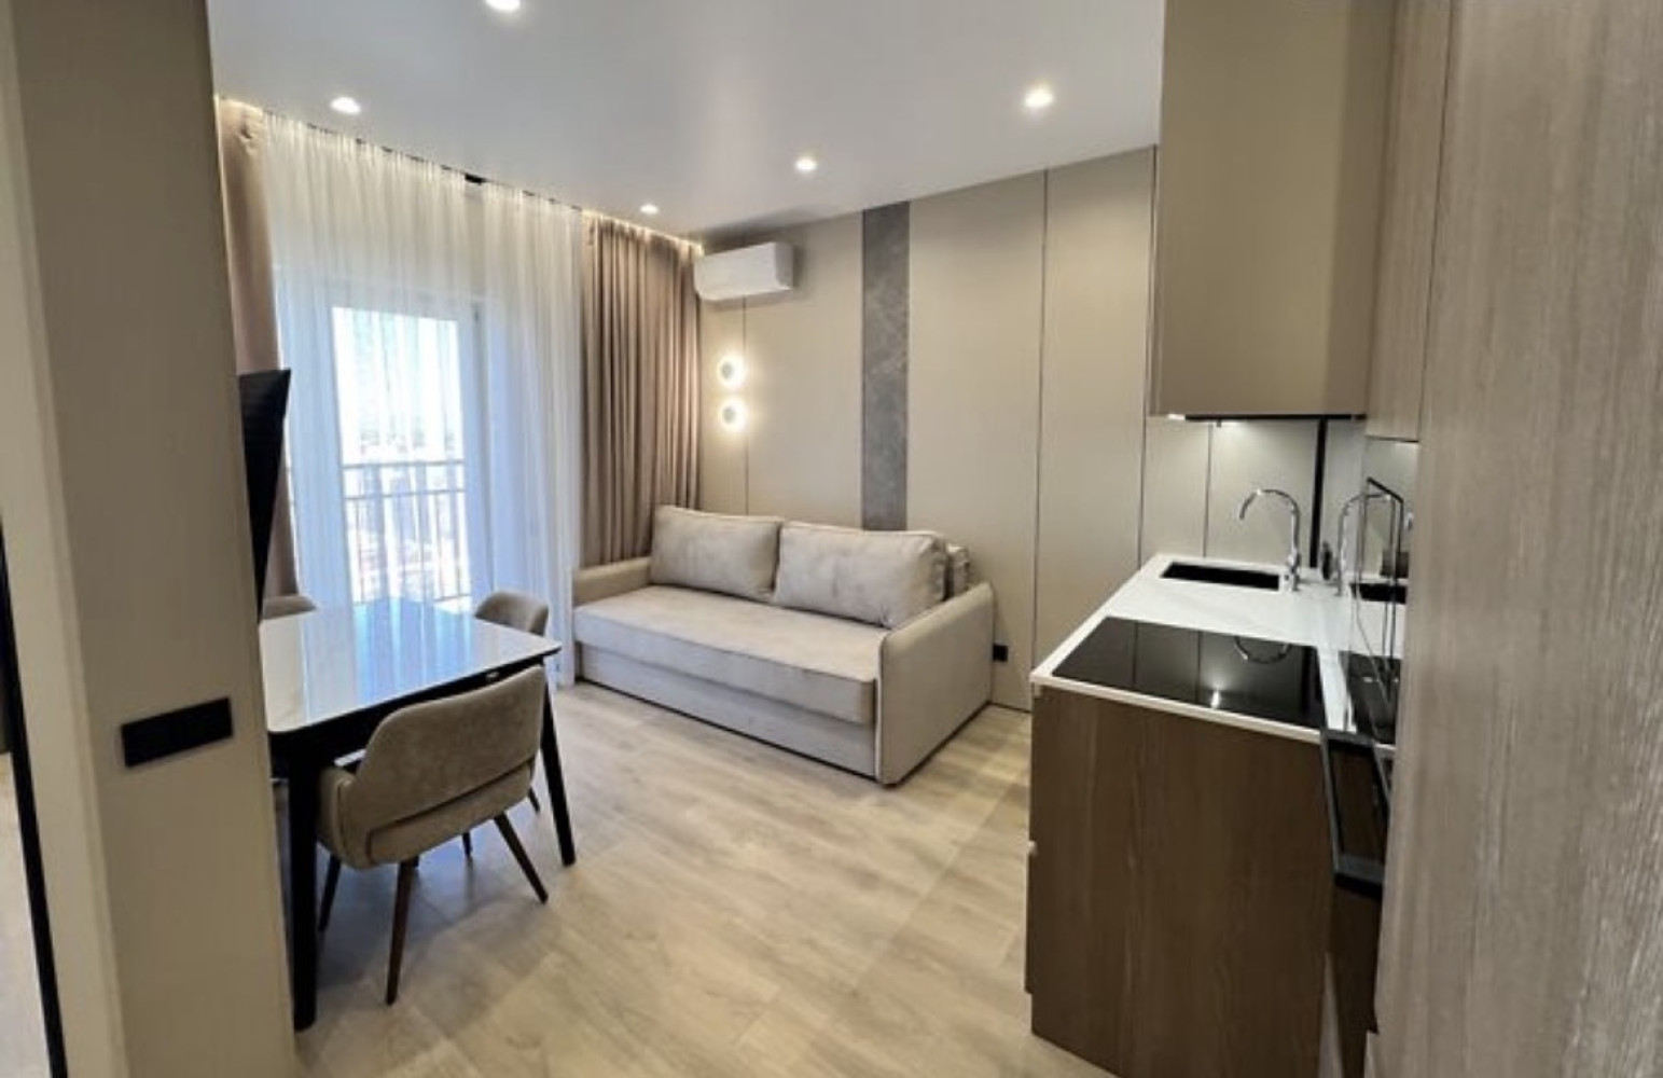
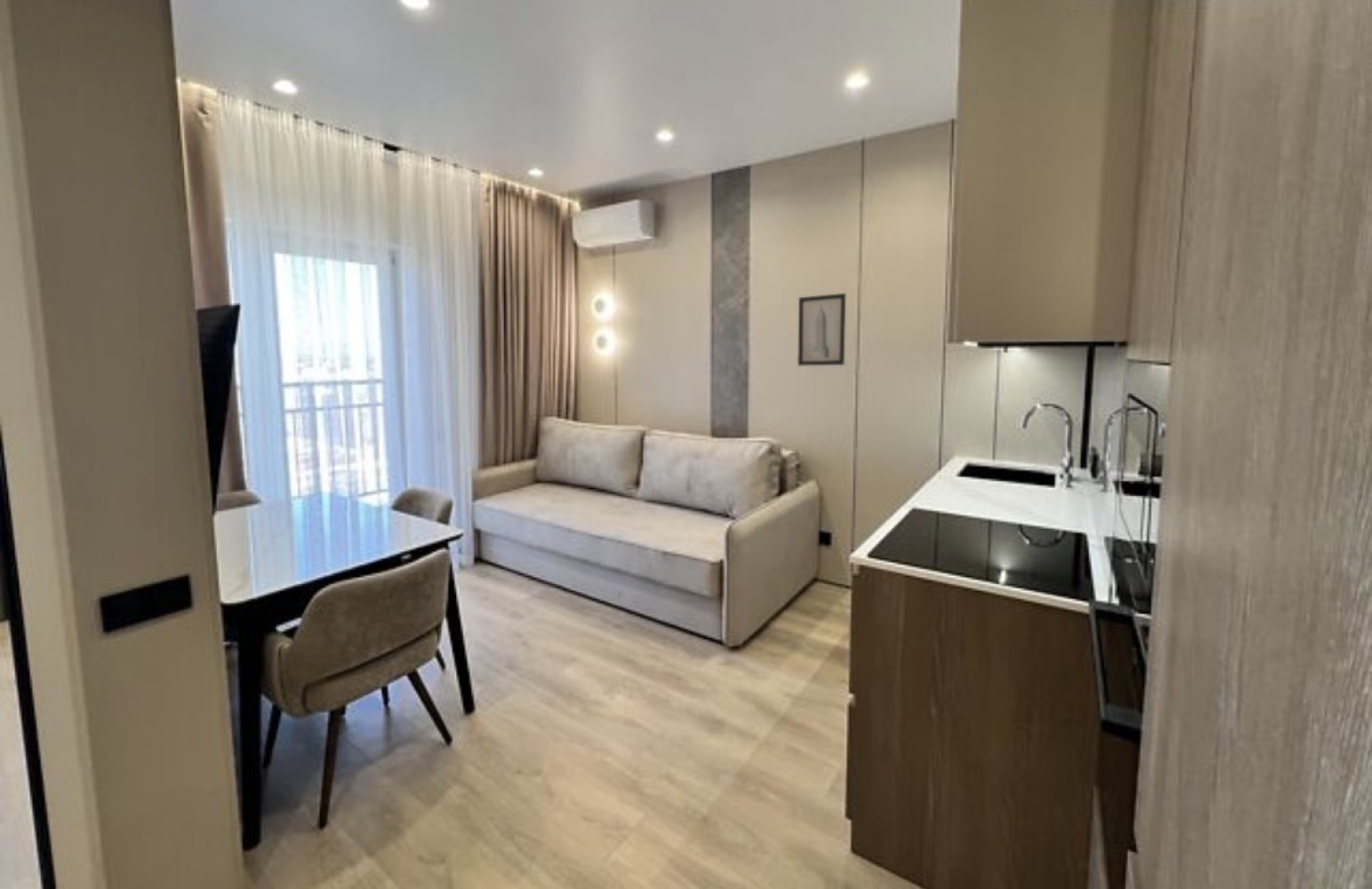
+ wall art [797,292,846,367]
